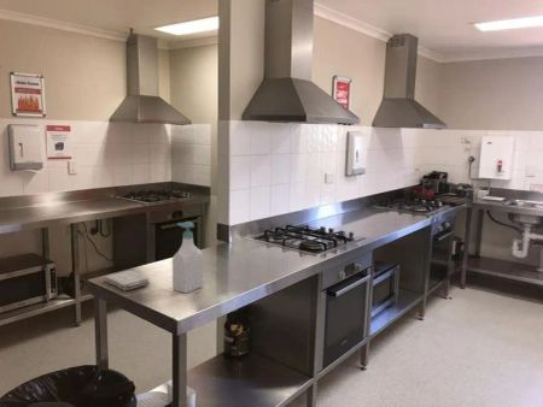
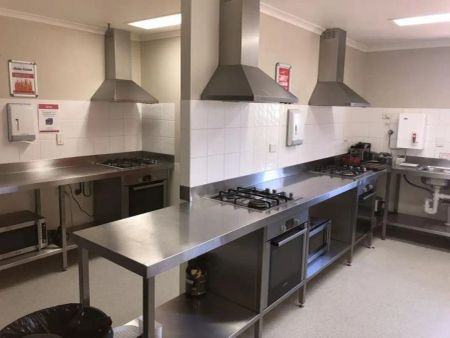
- washcloth [103,270,151,291]
- soap bottle [171,220,204,294]
